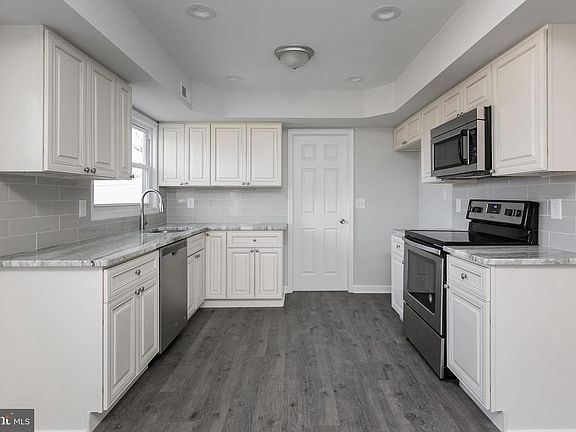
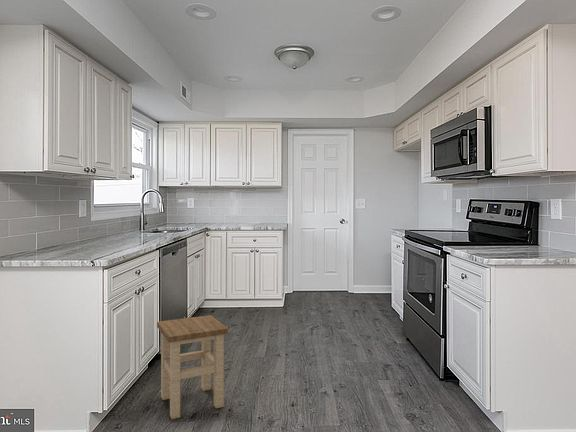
+ stool [156,314,229,420]
